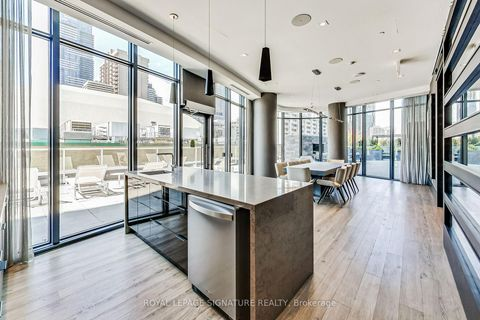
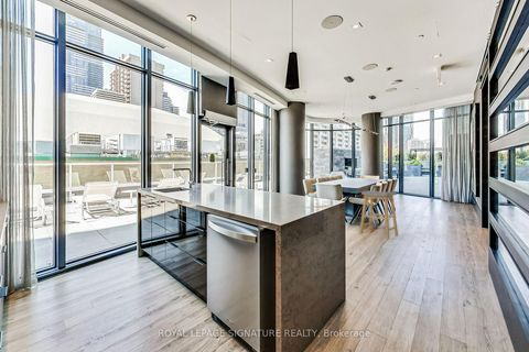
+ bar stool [358,189,399,240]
